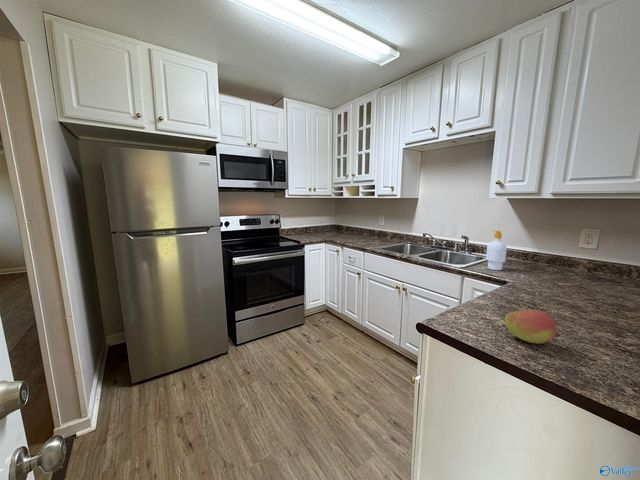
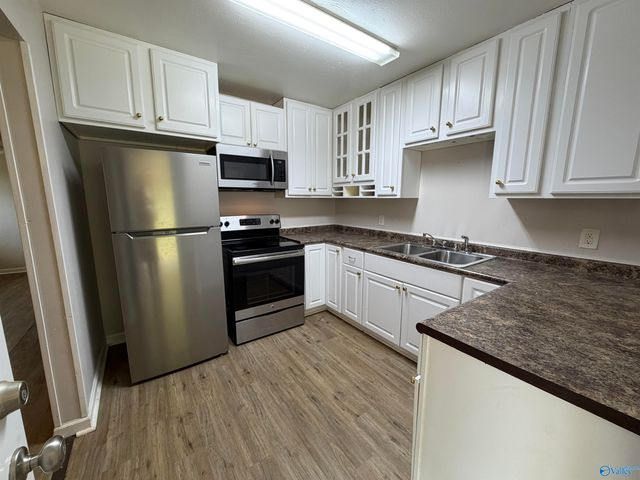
- soap bottle [485,230,508,271]
- fruit [504,308,562,344]
